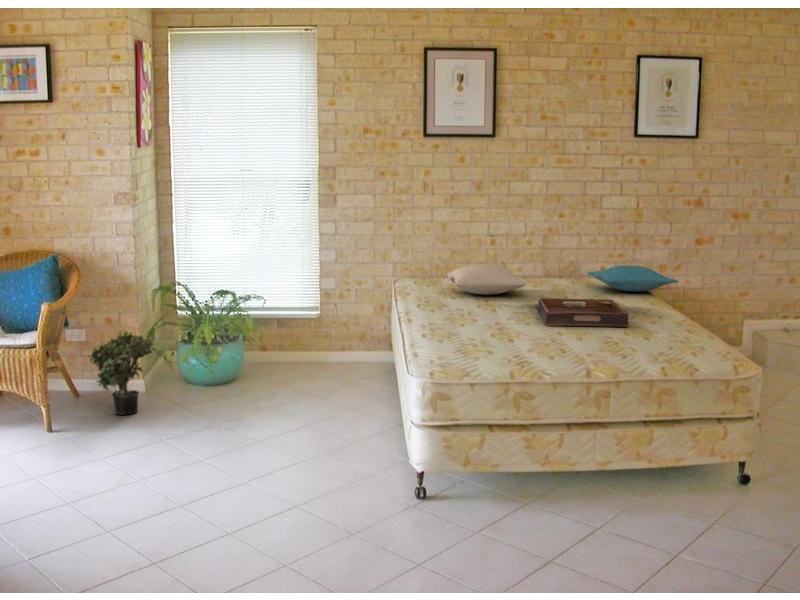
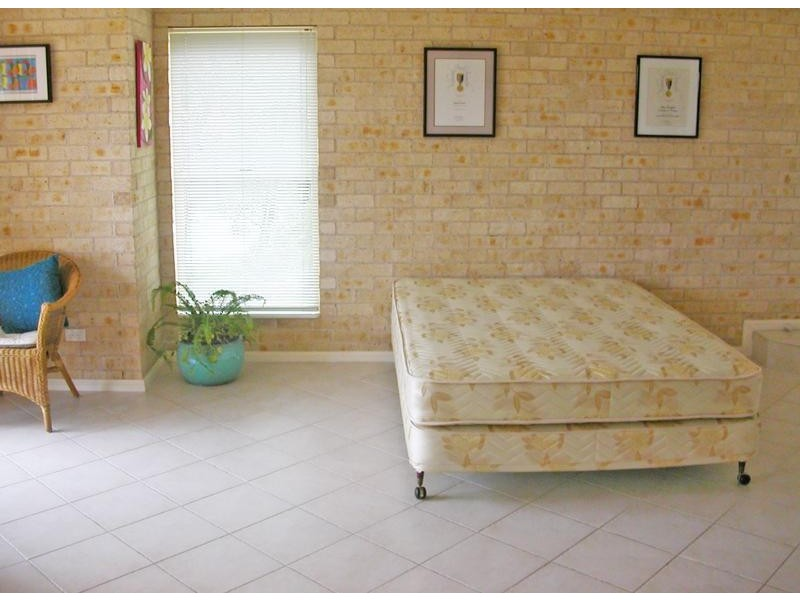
- potted plant [87,330,156,416]
- pillow [446,263,527,296]
- serving tray [537,297,630,328]
- pillow [587,265,679,293]
